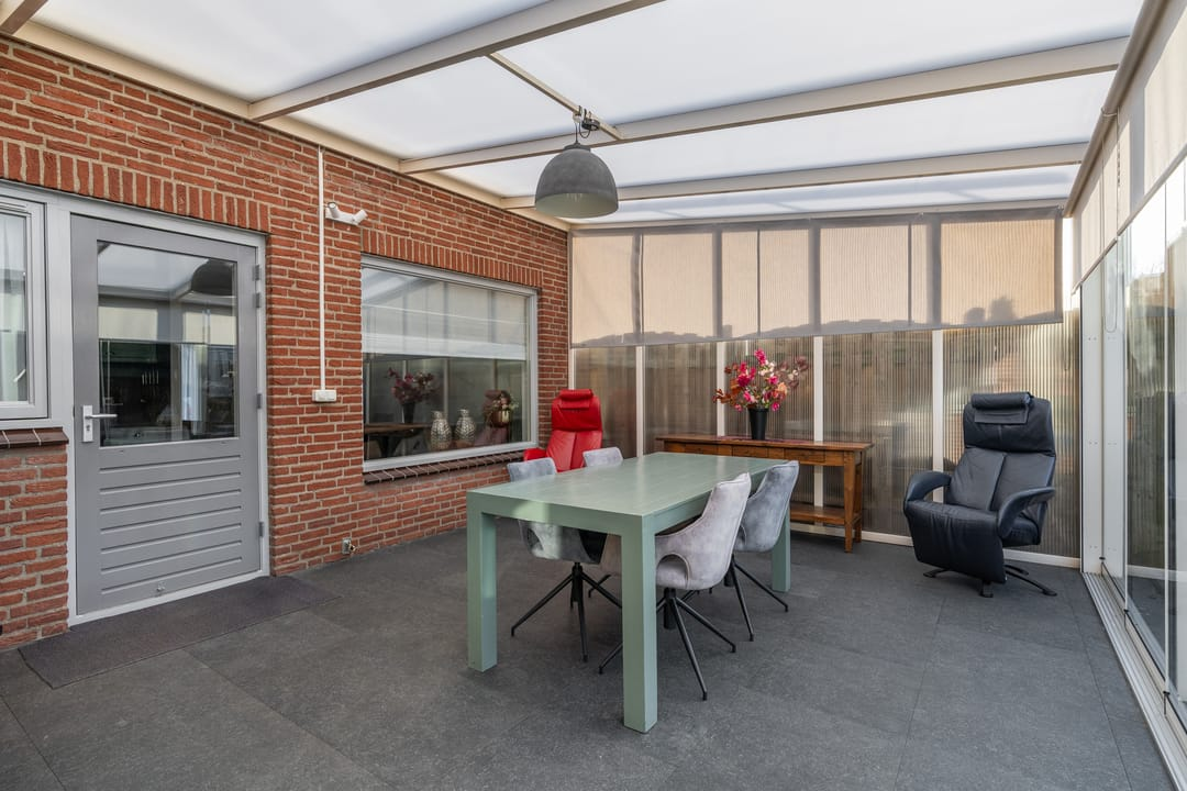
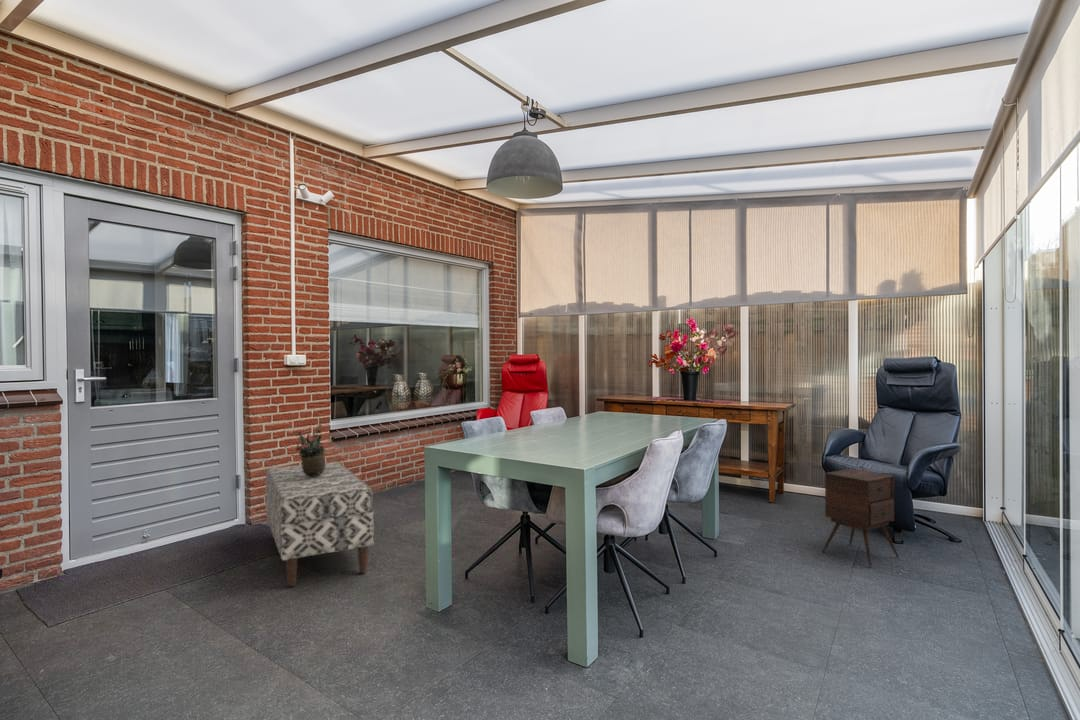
+ bench [265,461,375,587]
+ potted plant [295,423,326,477]
+ side table [821,468,900,568]
